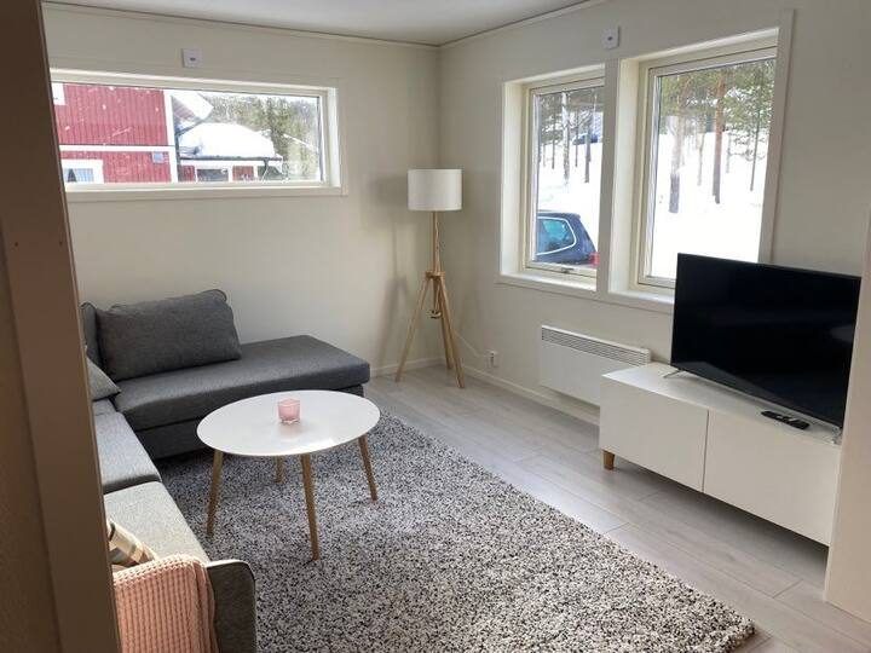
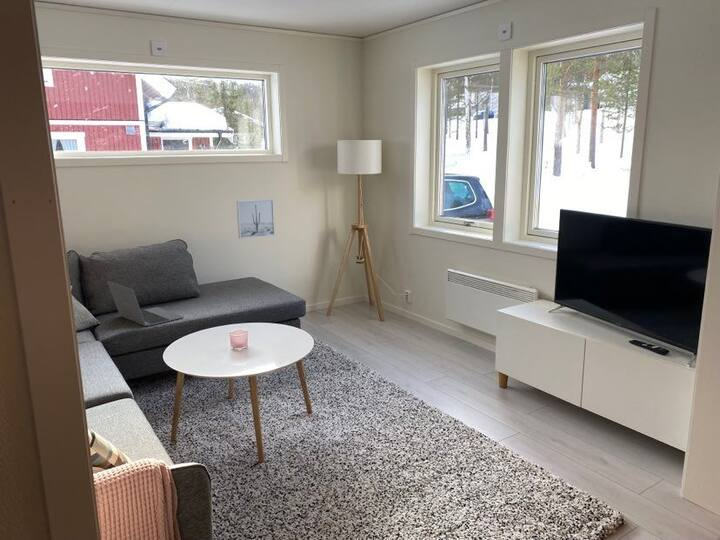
+ laptop [106,280,185,327]
+ wall art [235,198,276,240]
